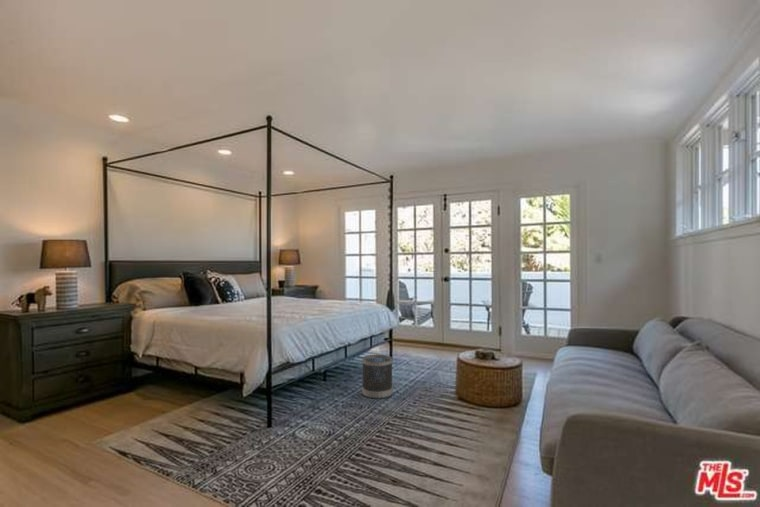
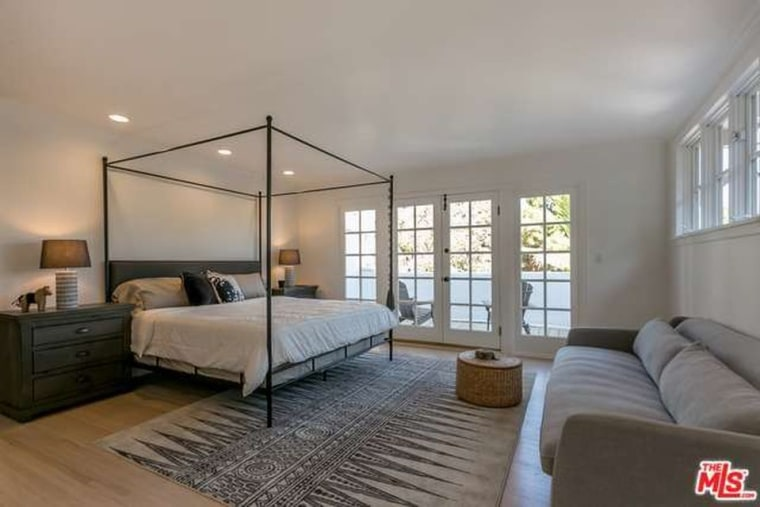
- wastebasket [361,354,394,400]
